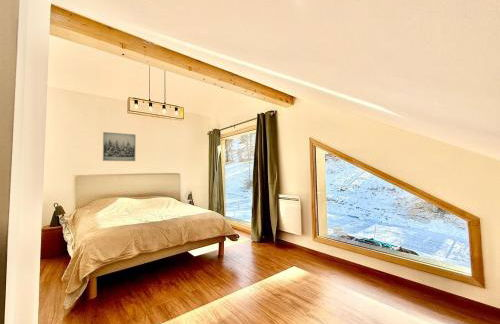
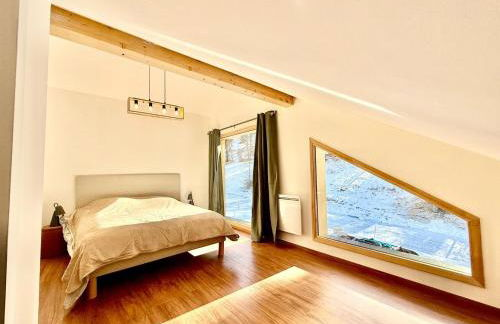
- wall art [102,131,137,162]
